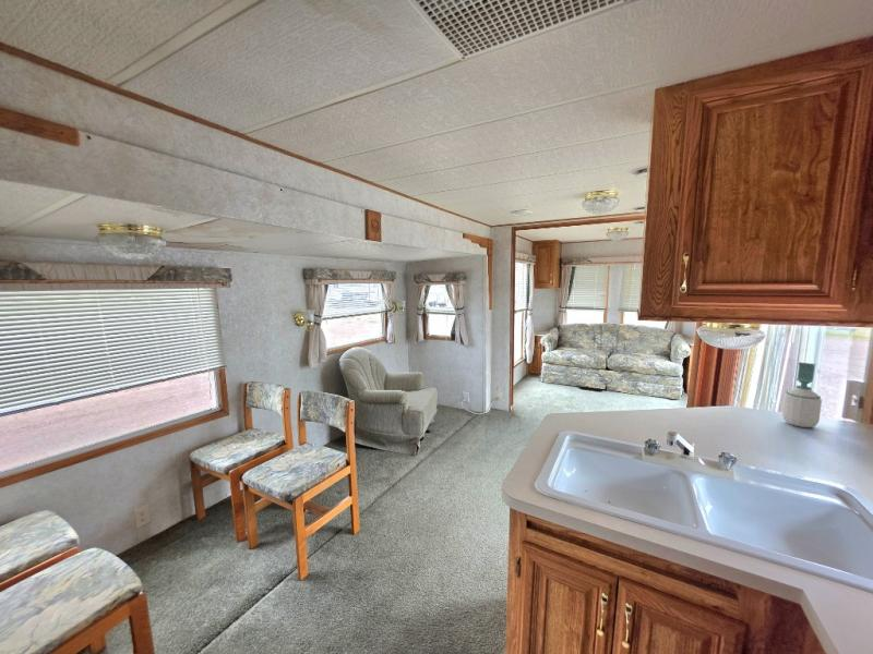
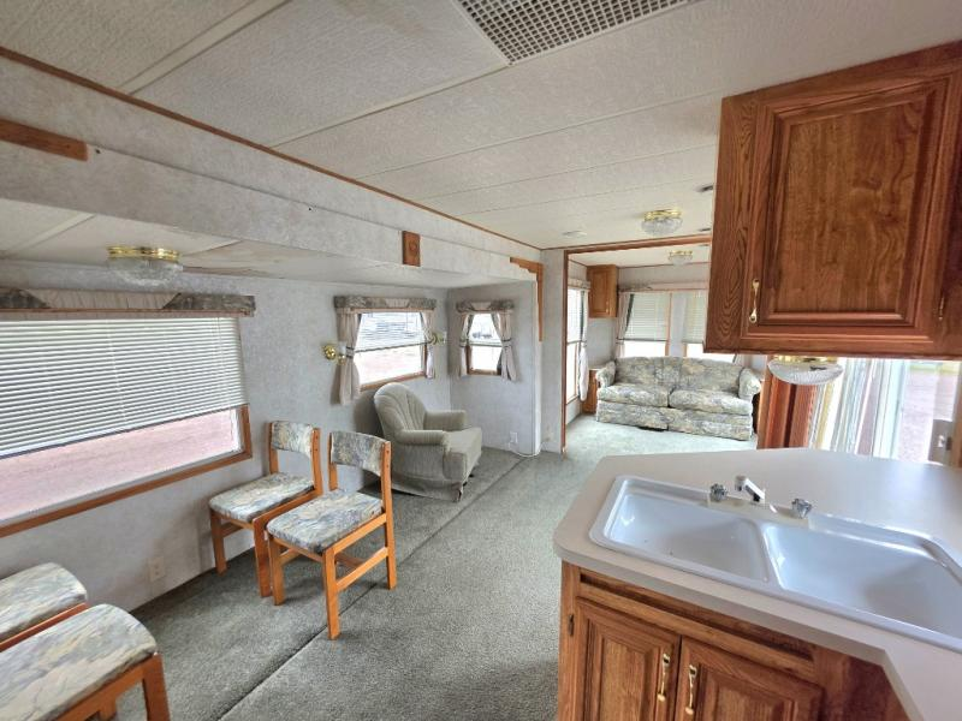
- soap bottle [781,361,823,428]
